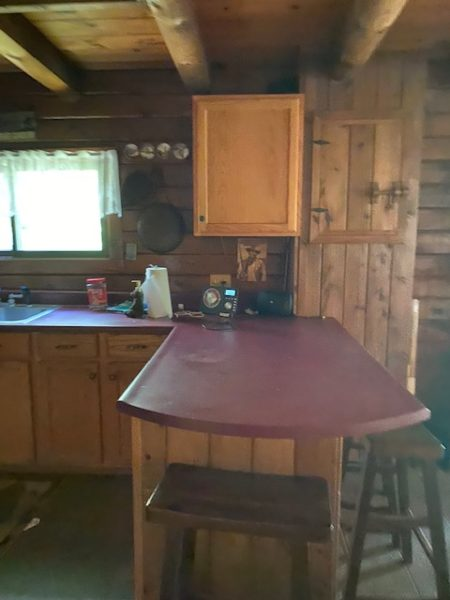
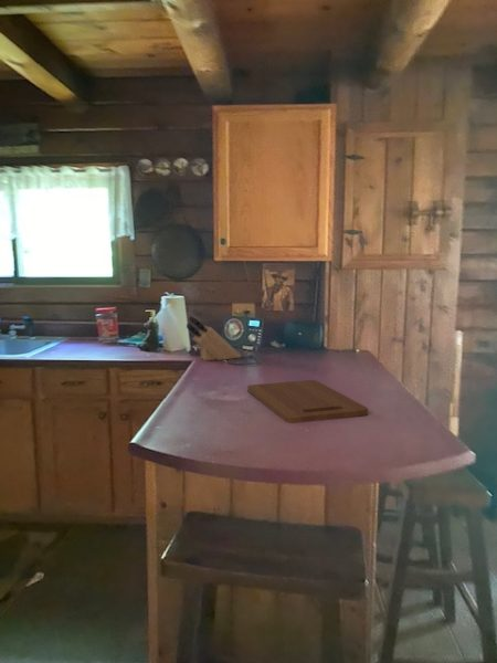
+ cutting board [246,379,369,424]
+ knife block [186,315,242,361]
